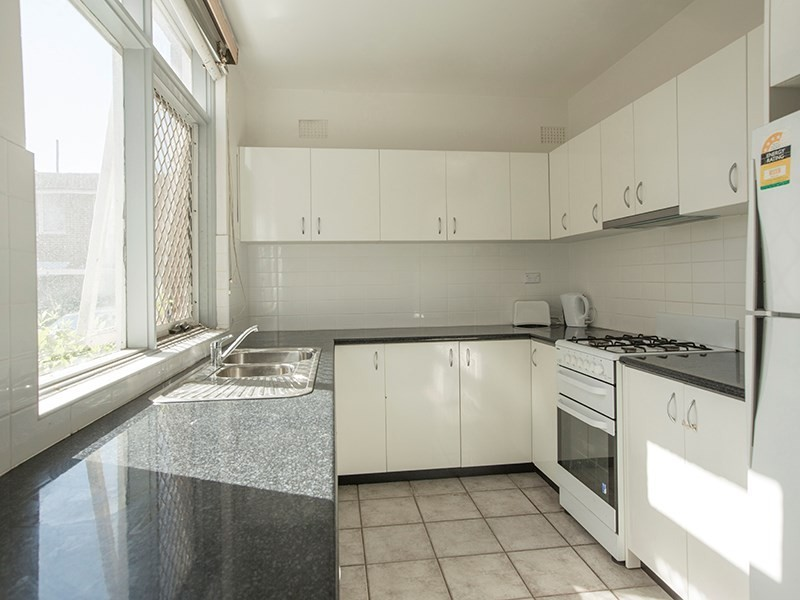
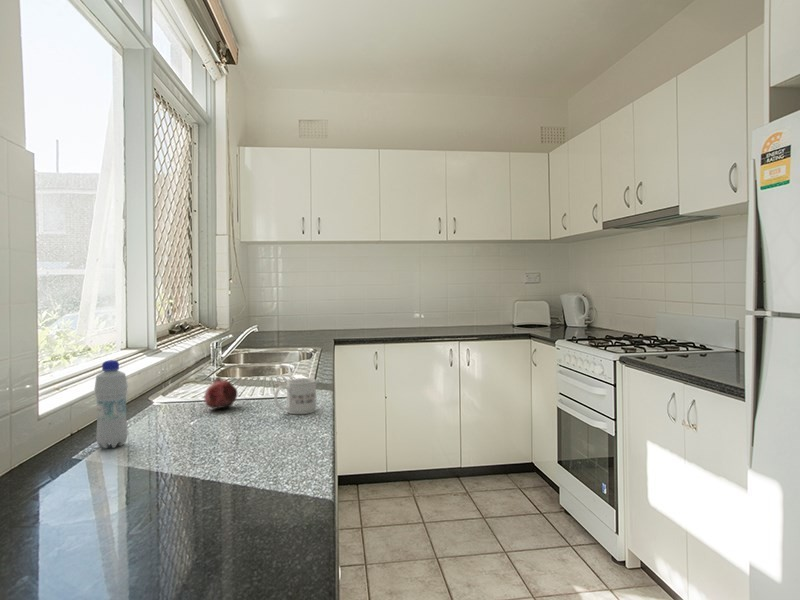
+ bottle [93,359,129,449]
+ mug [273,377,317,415]
+ fruit [203,374,238,410]
